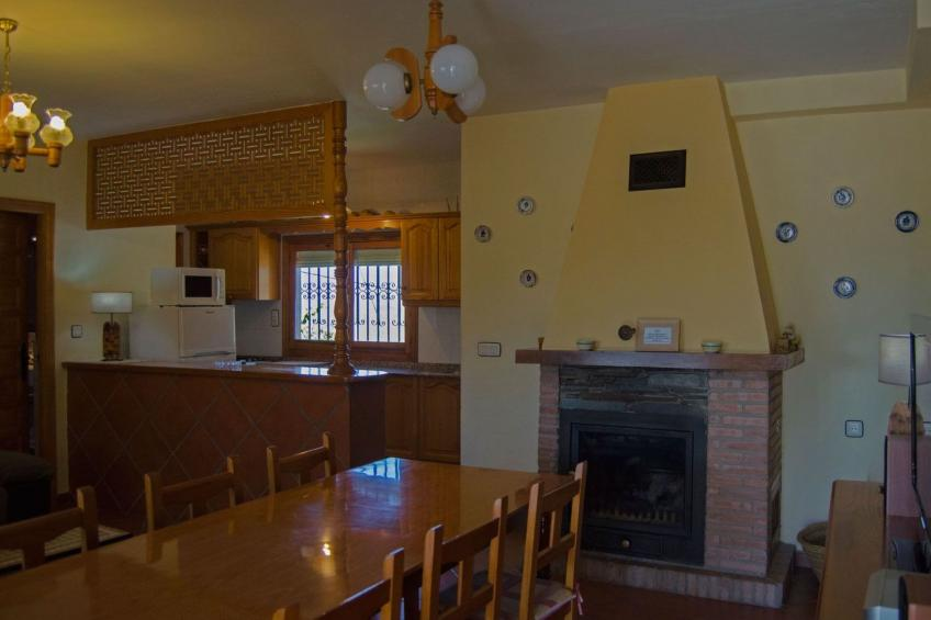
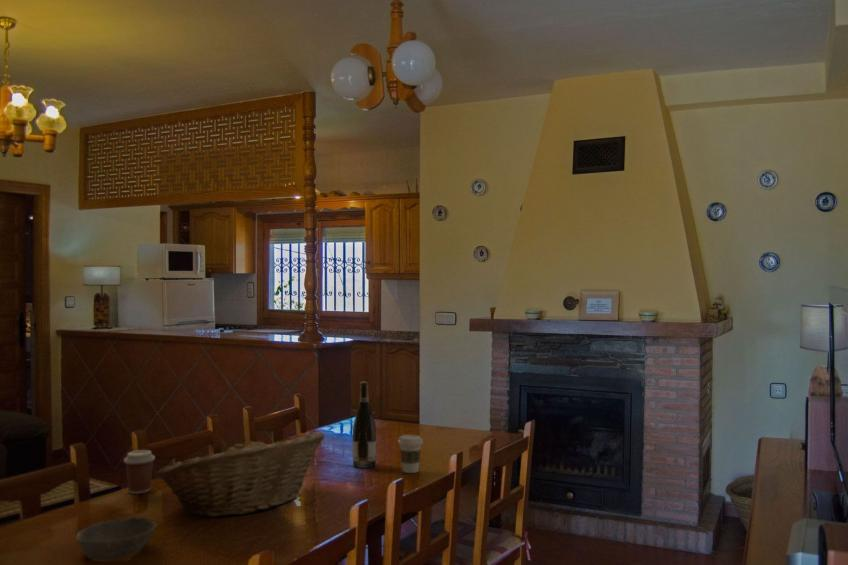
+ bowl [76,516,158,562]
+ wine bottle [352,381,377,469]
+ coffee cup [397,434,424,474]
+ fruit basket [155,431,326,518]
+ coffee cup [123,449,156,495]
